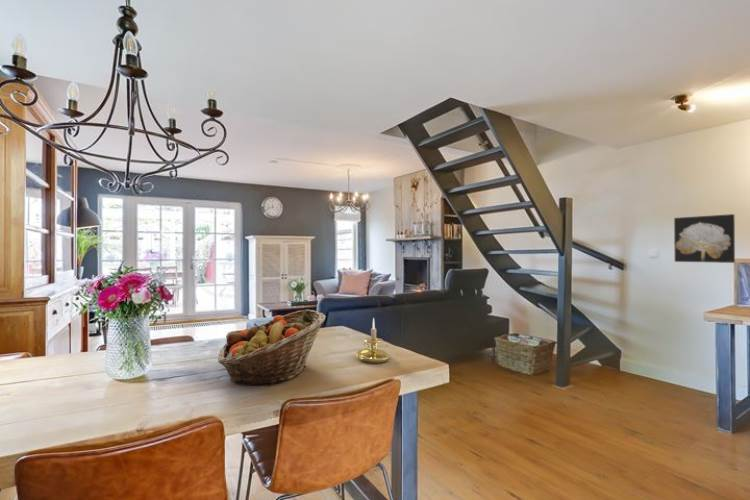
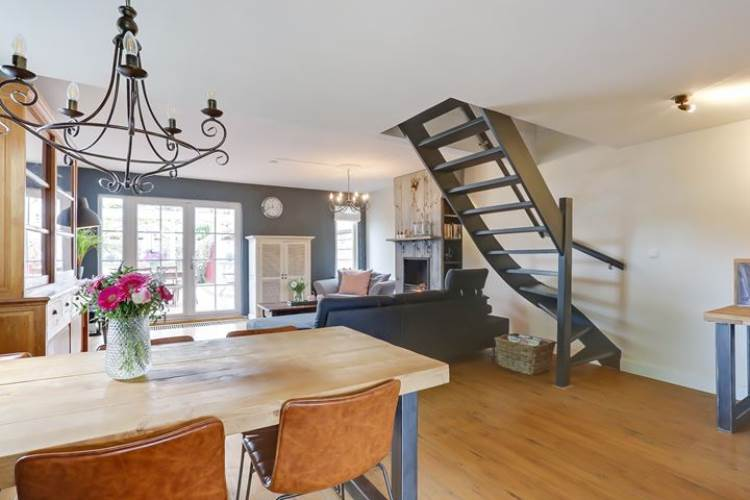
- fruit basket [217,308,327,386]
- candle holder [356,317,392,364]
- wall art [673,213,736,264]
